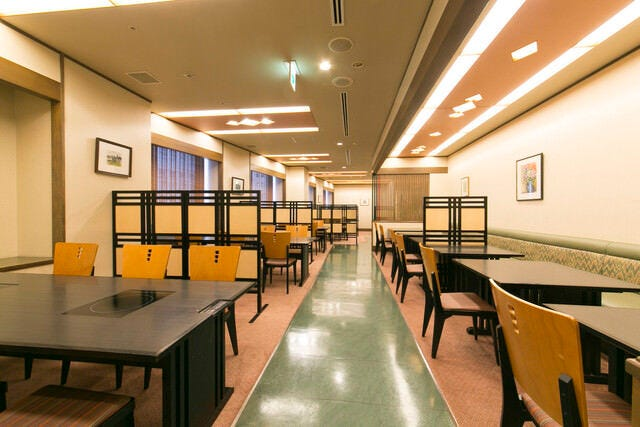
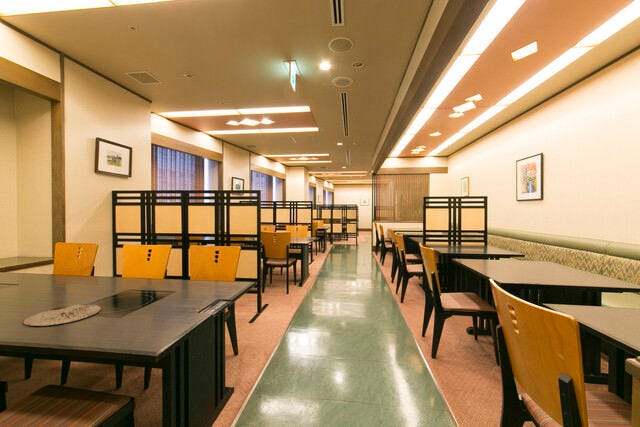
+ plate [22,303,102,327]
